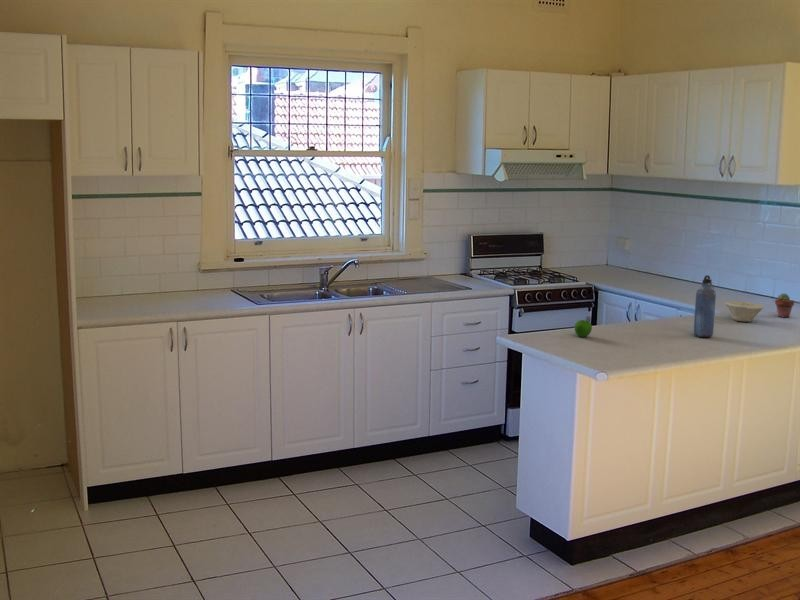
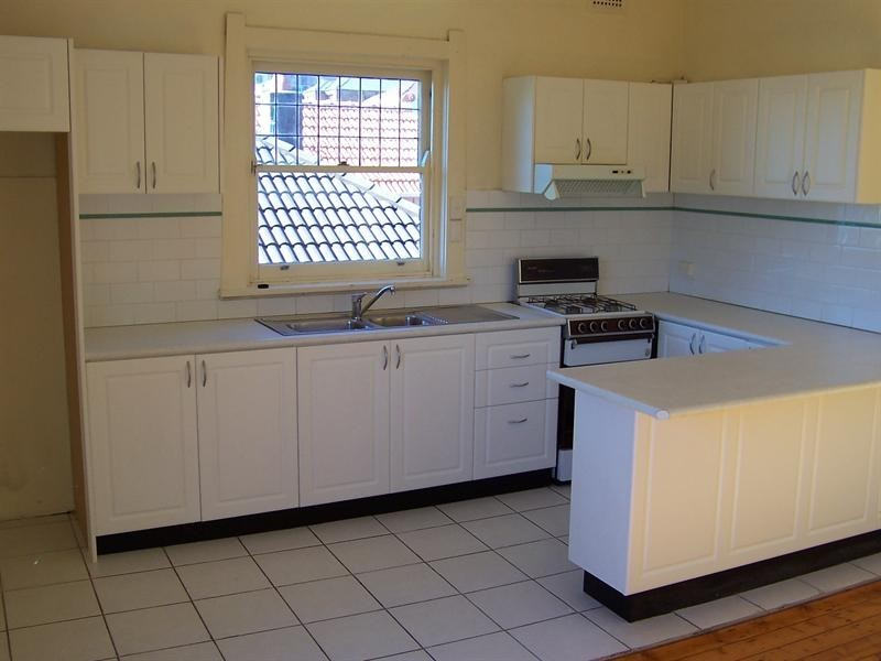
- potted succulent [774,292,795,318]
- water bottle [693,274,717,338]
- apple [574,319,593,338]
- bowl [724,300,765,323]
